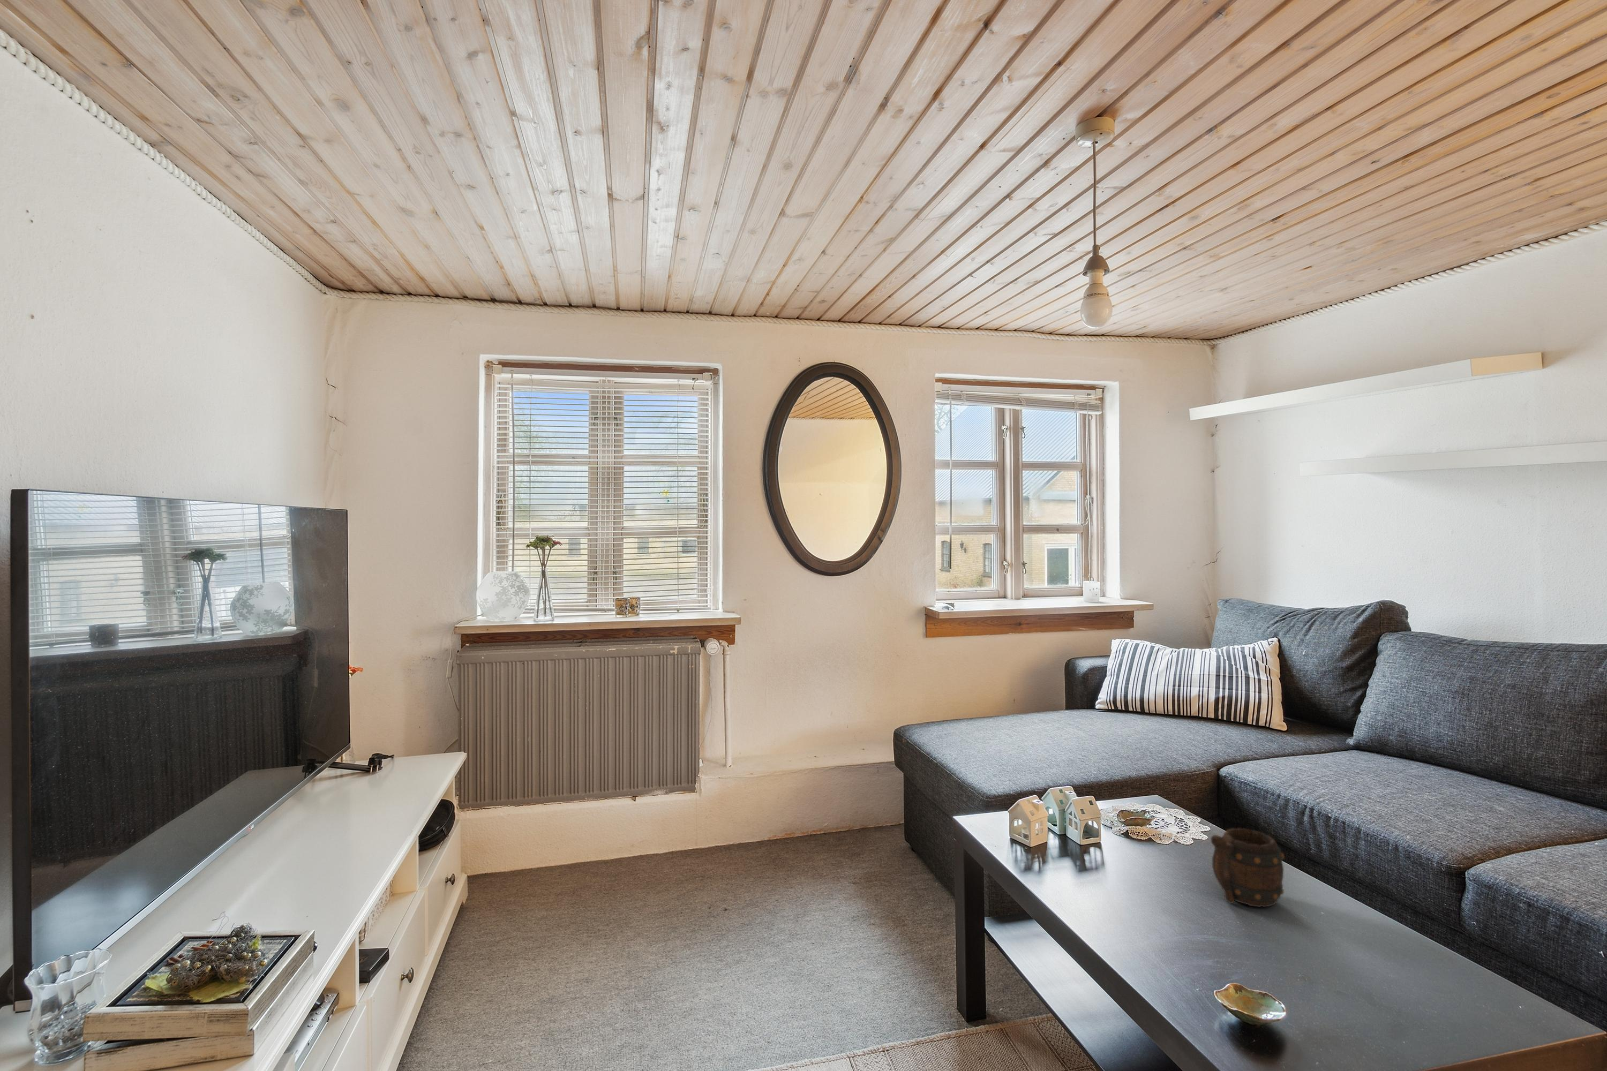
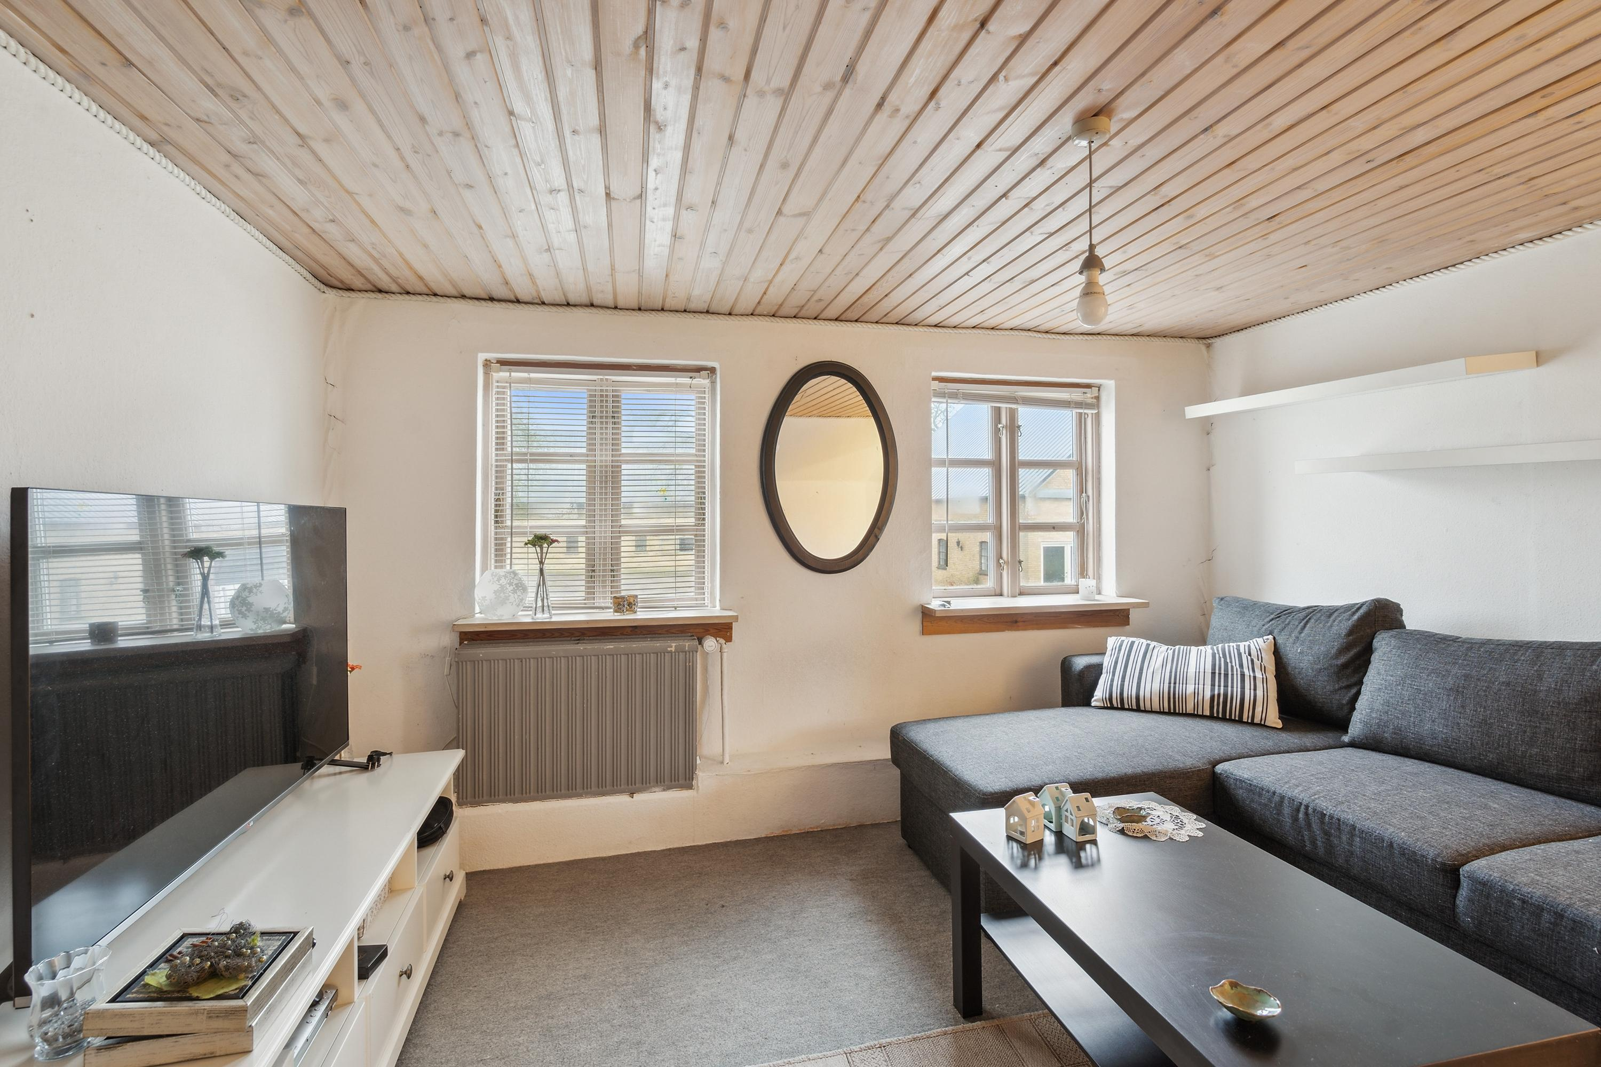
- mug [1210,828,1285,907]
